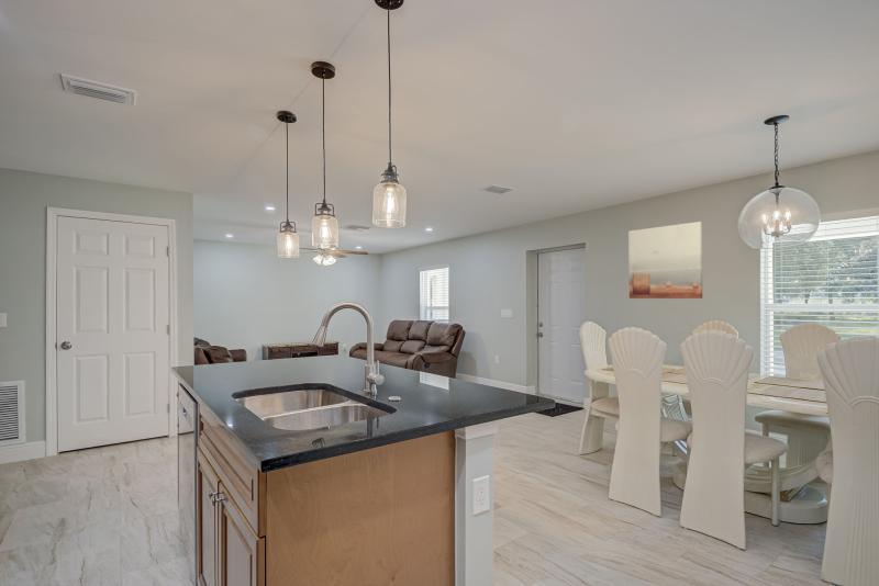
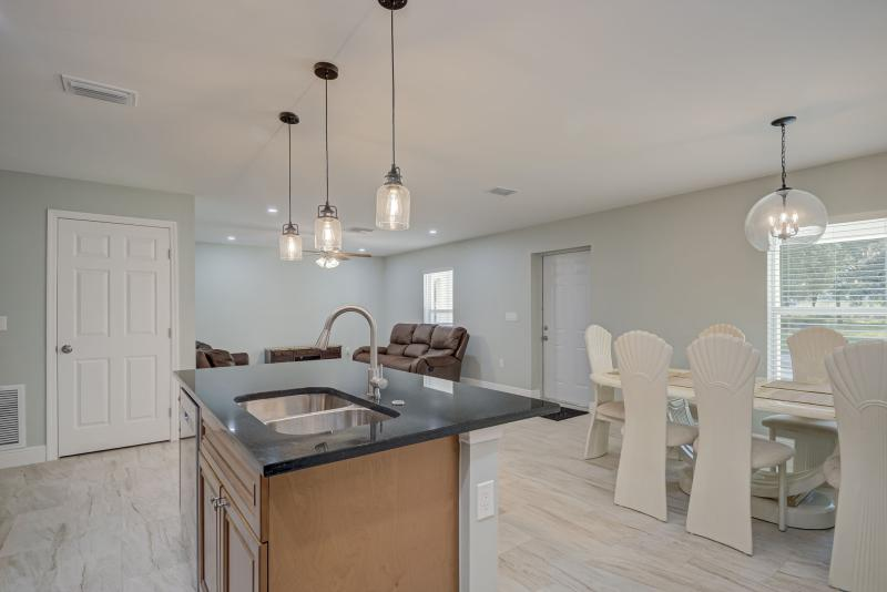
- wall art [627,221,703,300]
